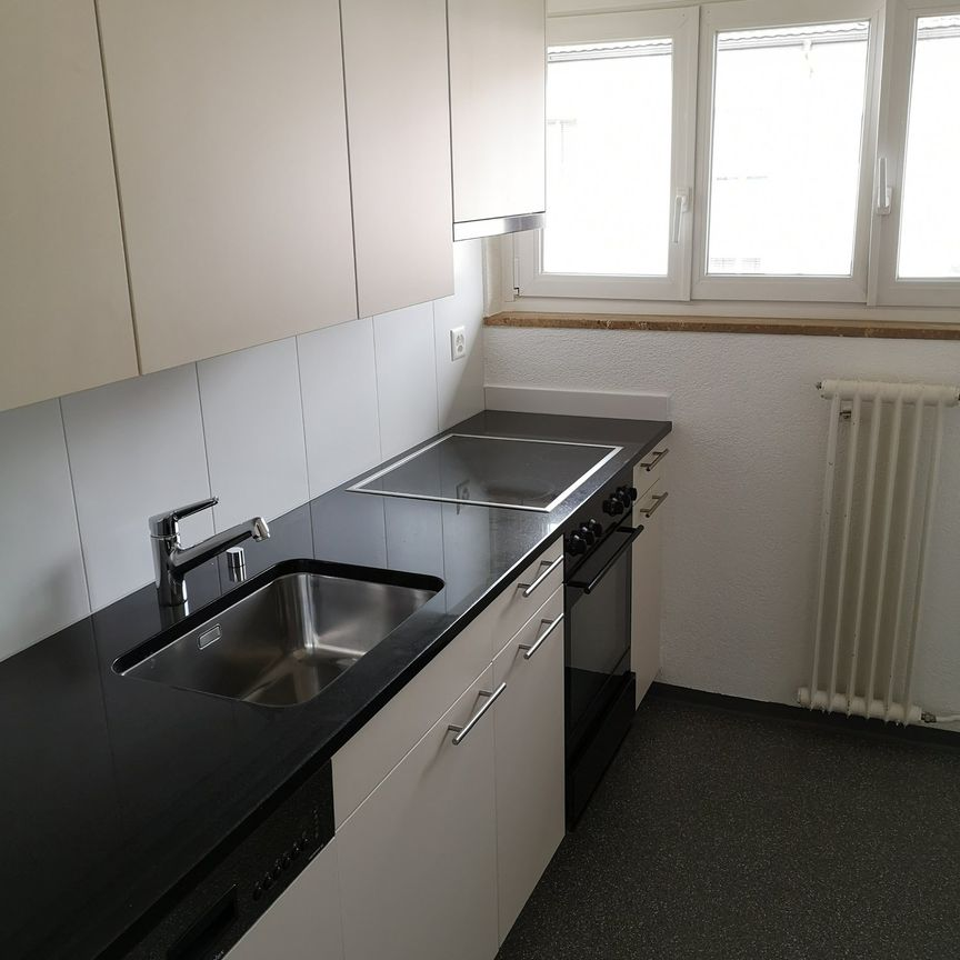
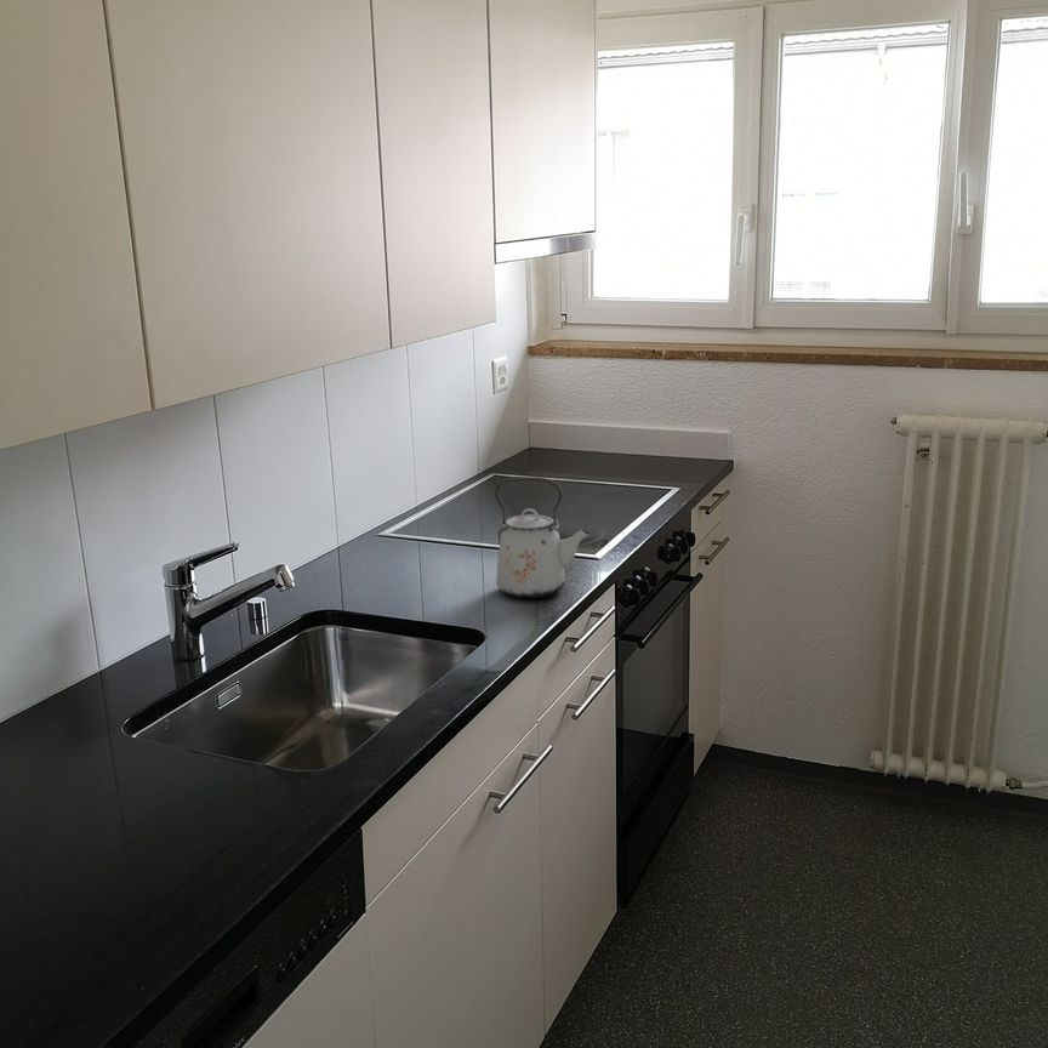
+ kettle [494,475,592,599]
